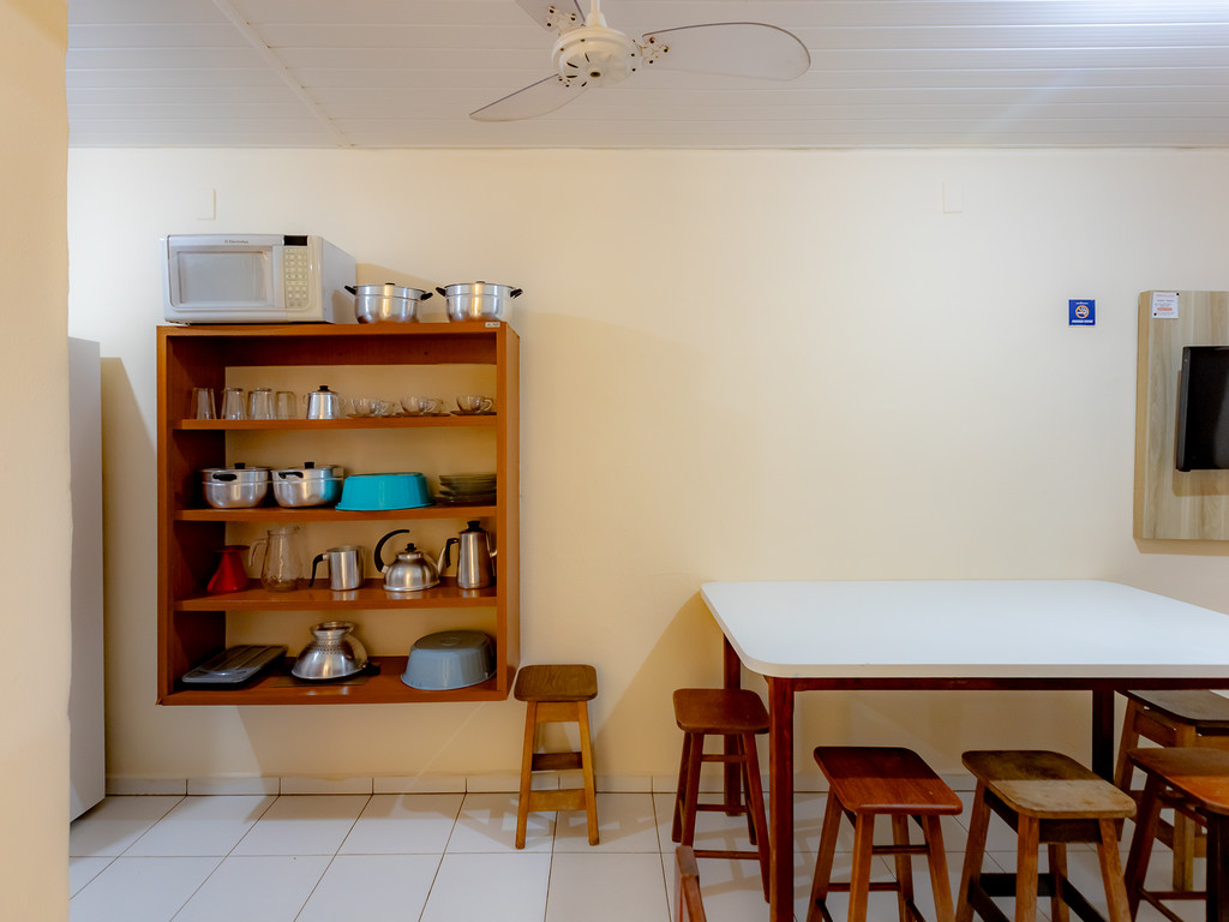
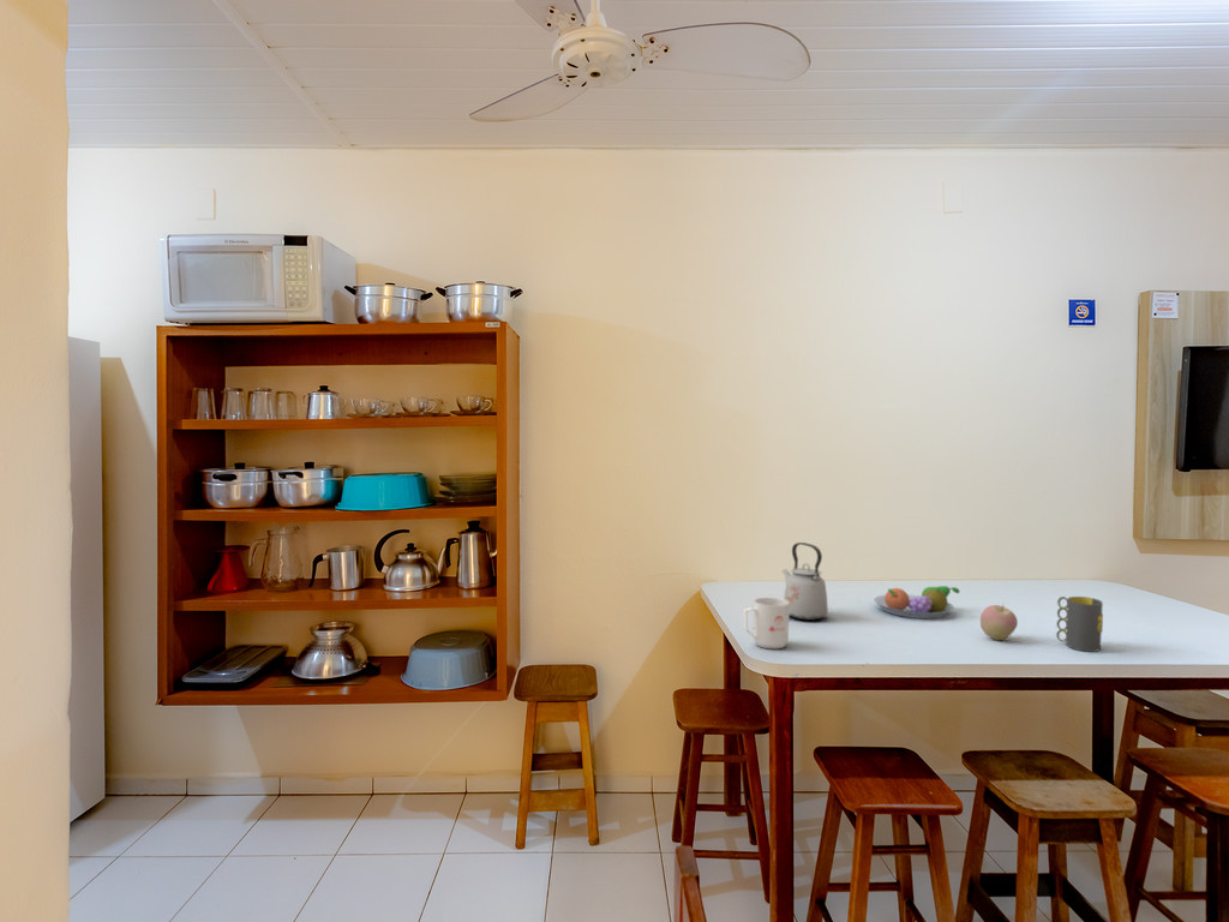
+ mug [743,597,790,649]
+ kettle [781,541,829,622]
+ apple [979,604,1019,641]
+ fruit bowl [873,585,960,619]
+ mug [1055,595,1104,653]
